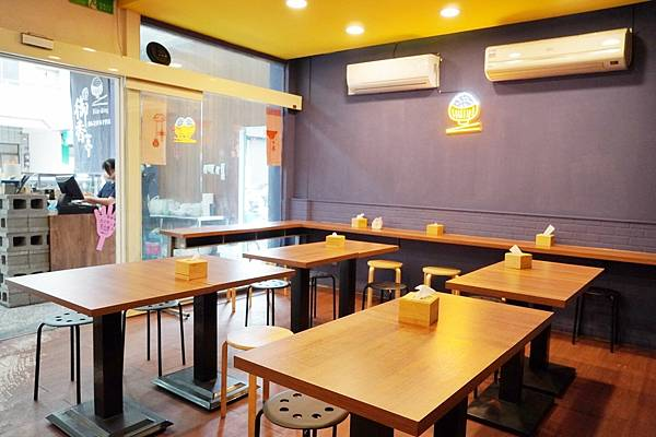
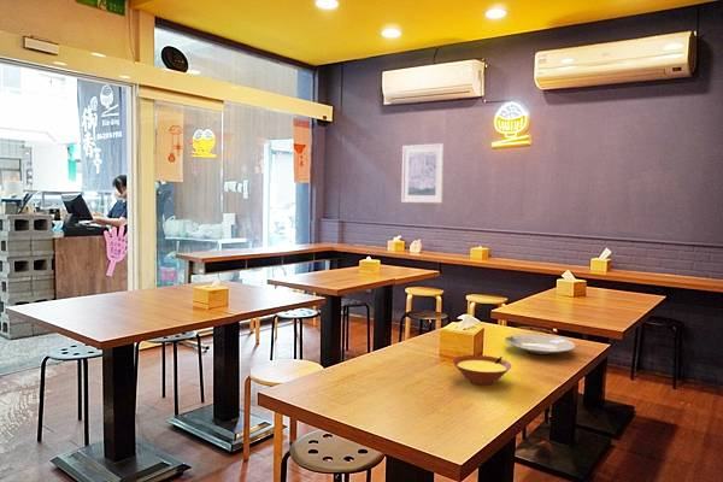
+ plate [504,333,577,355]
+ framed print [400,142,446,204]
+ soup bowl [452,354,512,386]
